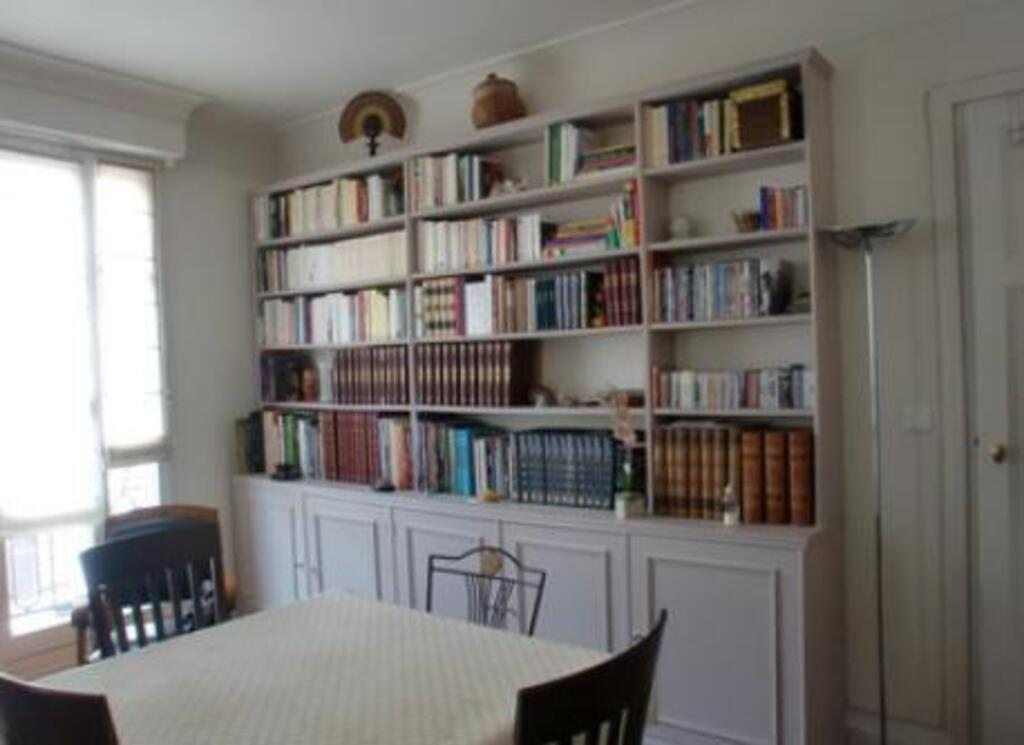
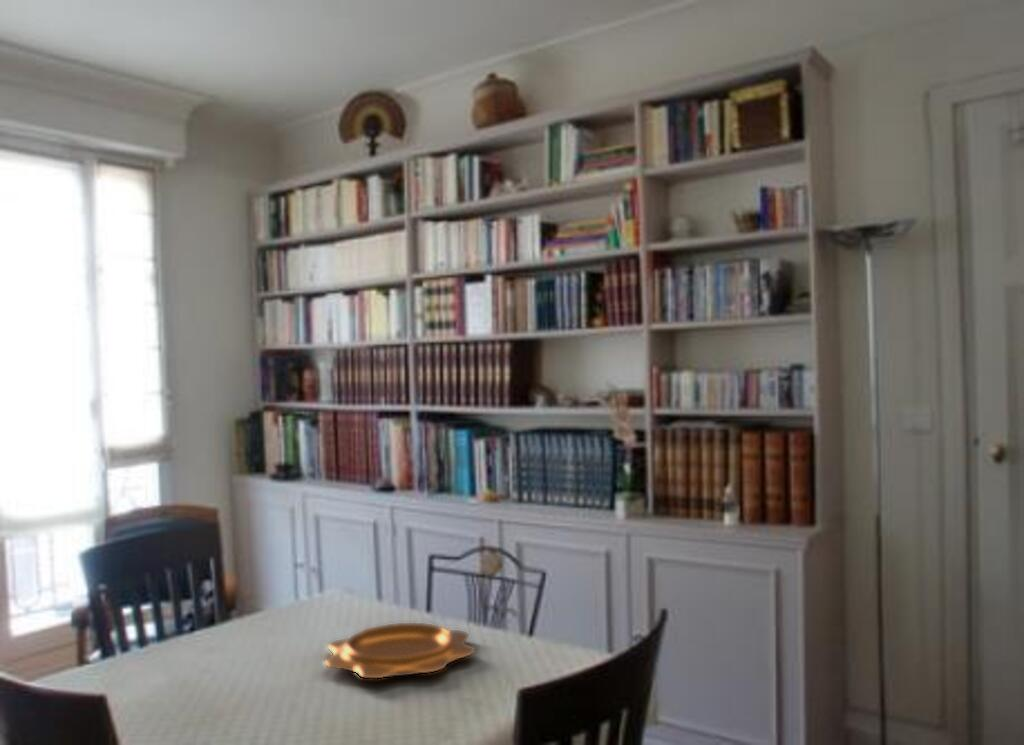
+ decorative bowl [323,622,476,679]
